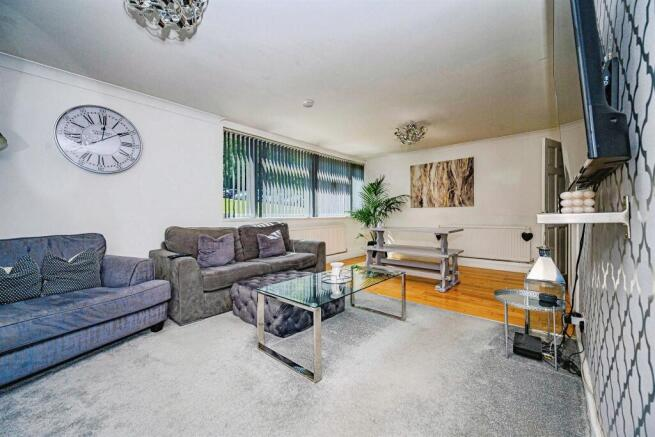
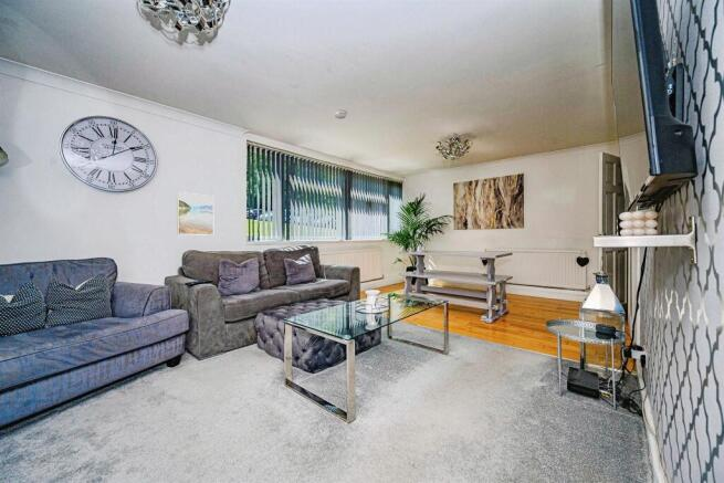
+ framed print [176,191,214,237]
